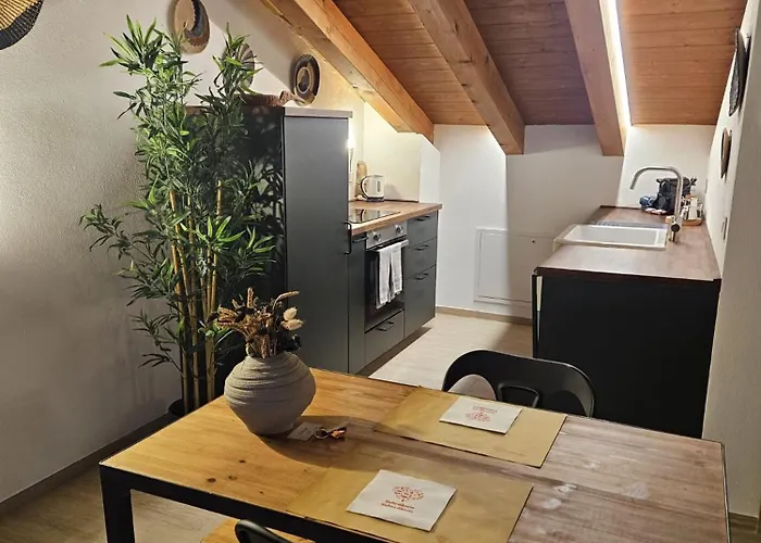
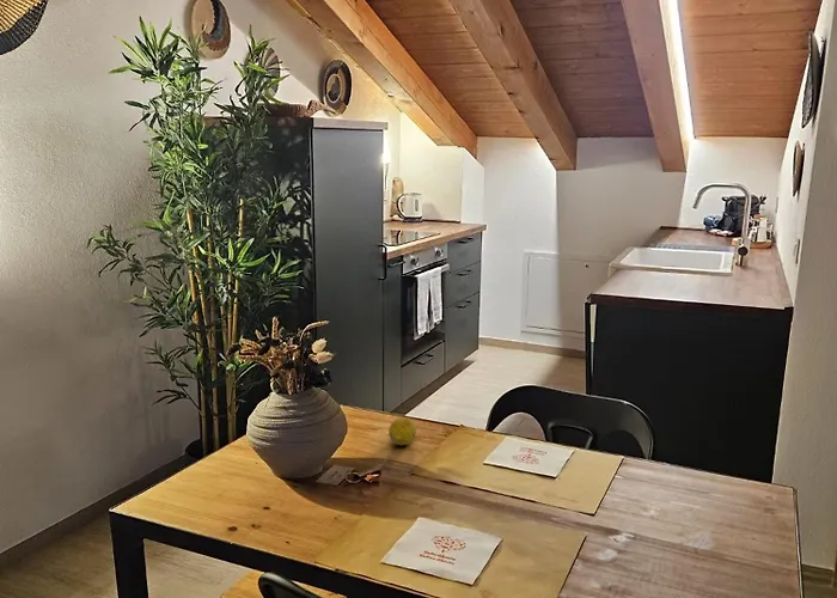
+ fruit [387,416,417,446]
